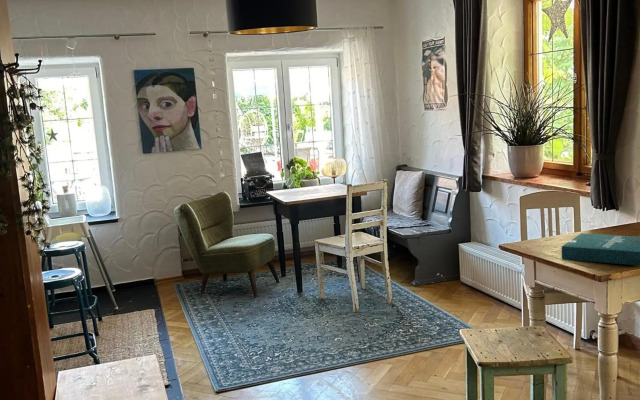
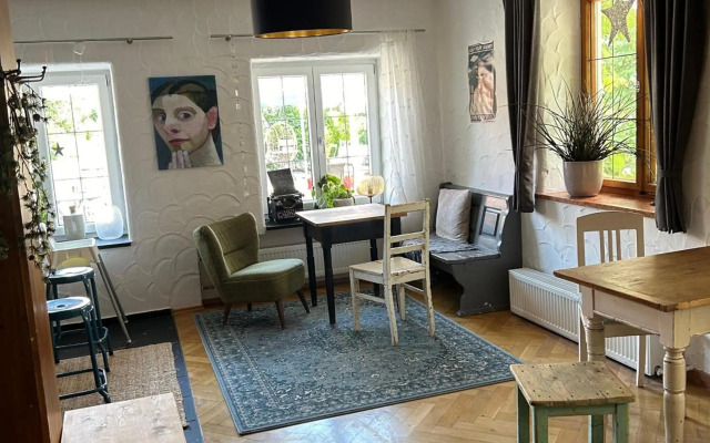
- pizza box [561,232,640,267]
